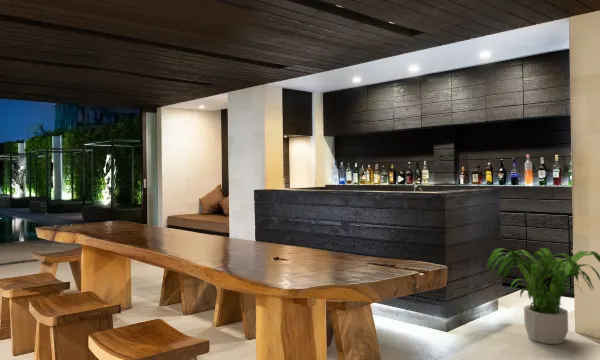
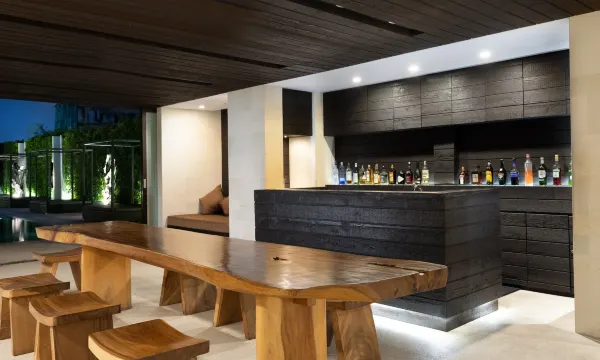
- potted plant [486,247,600,345]
